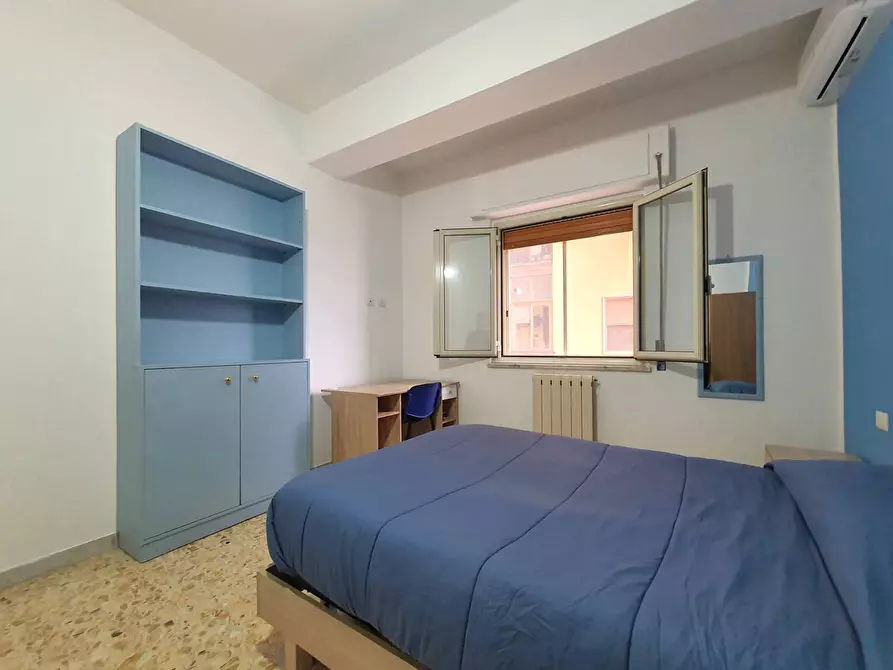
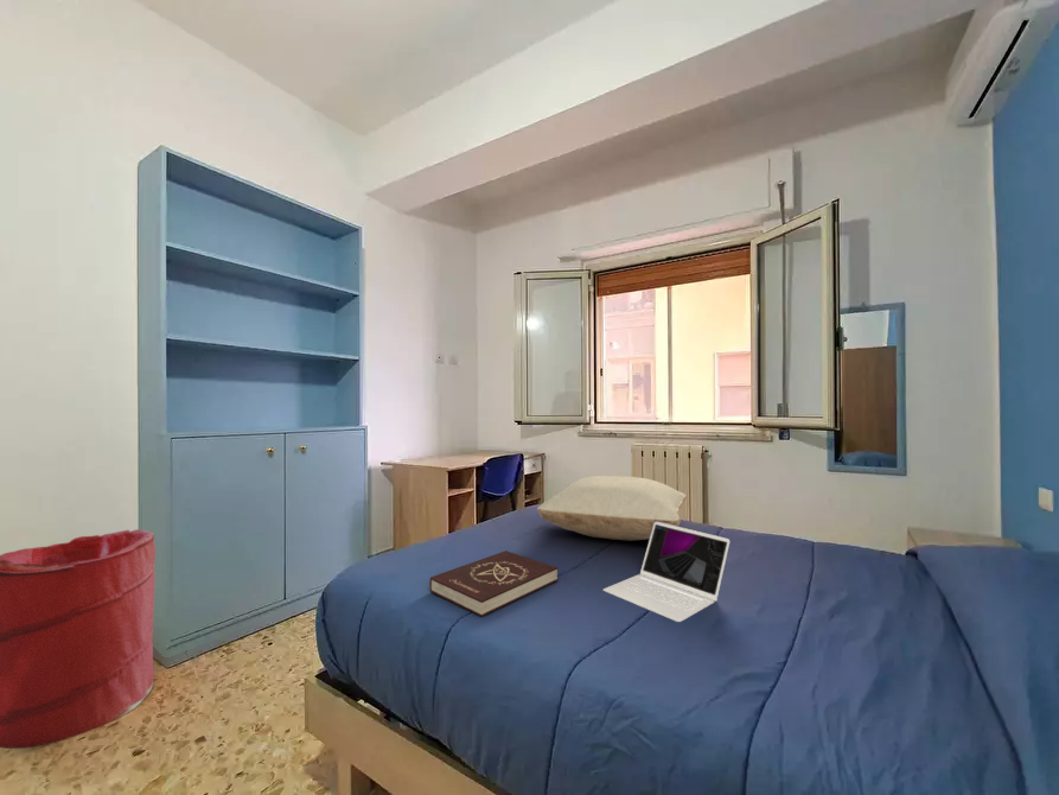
+ laptop [602,521,731,623]
+ book [428,549,559,617]
+ pillow [536,475,688,542]
+ laundry hamper [0,528,157,750]
